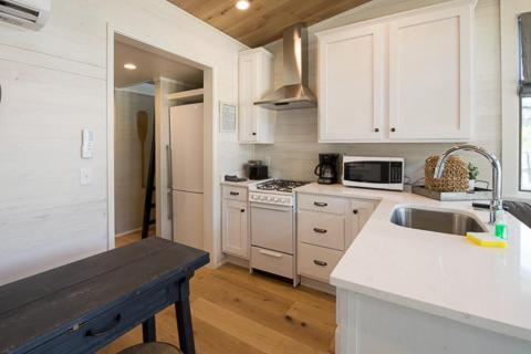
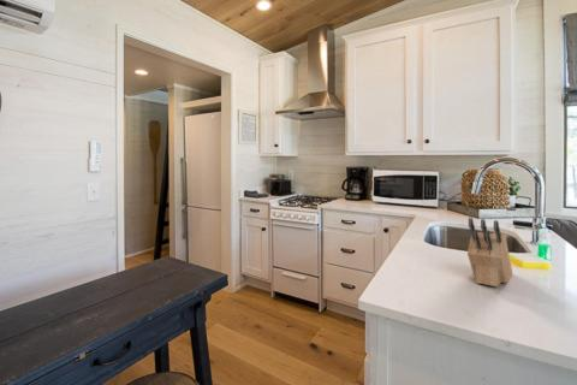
+ knife block [466,217,513,288]
